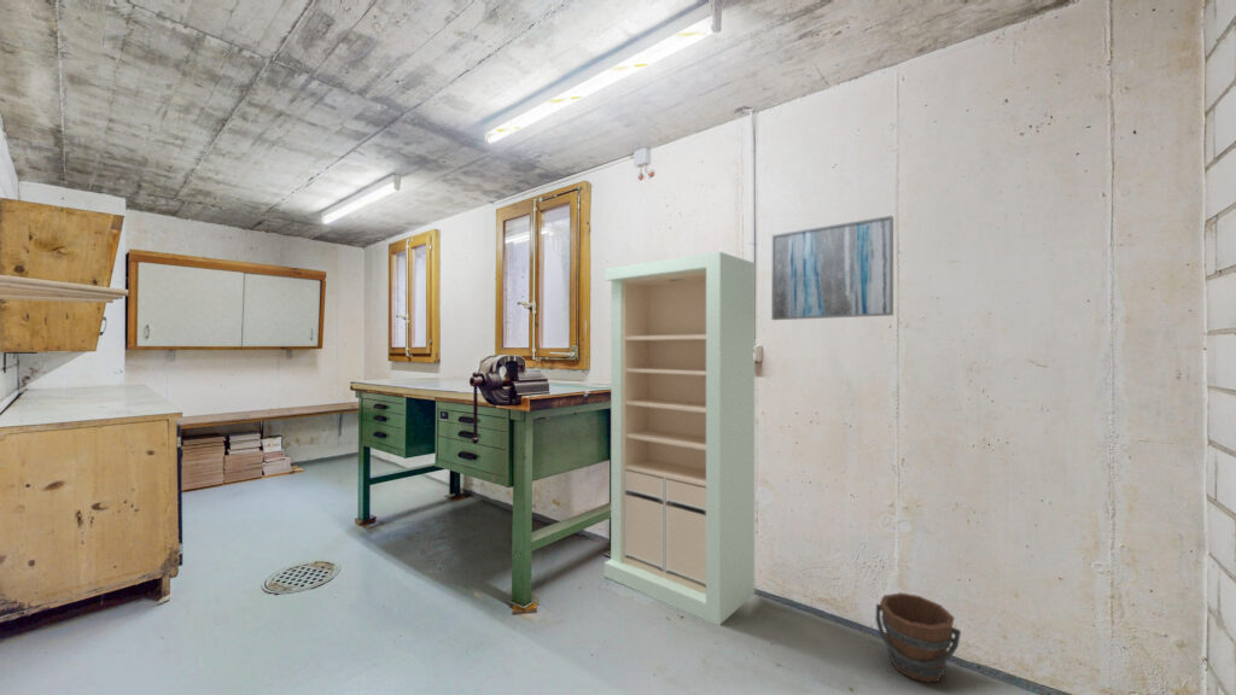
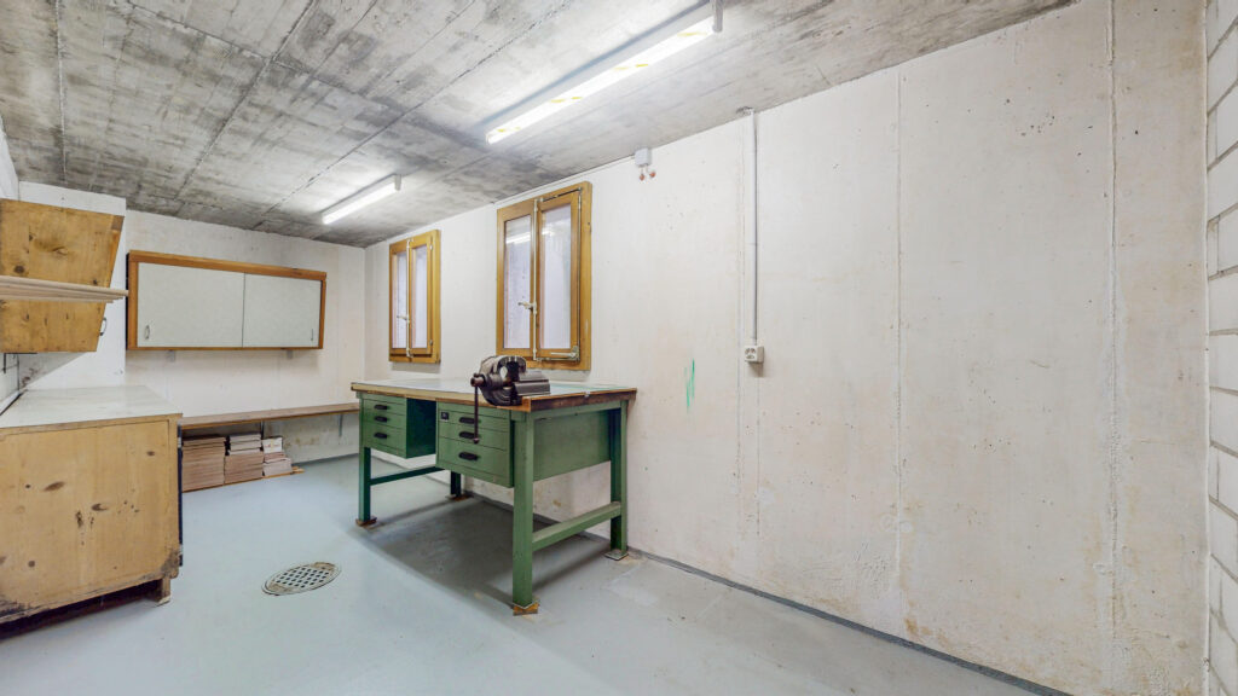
- wall art [771,215,894,321]
- bucket [875,591,962,684]
- storage cabinet [604,251,757,626]
